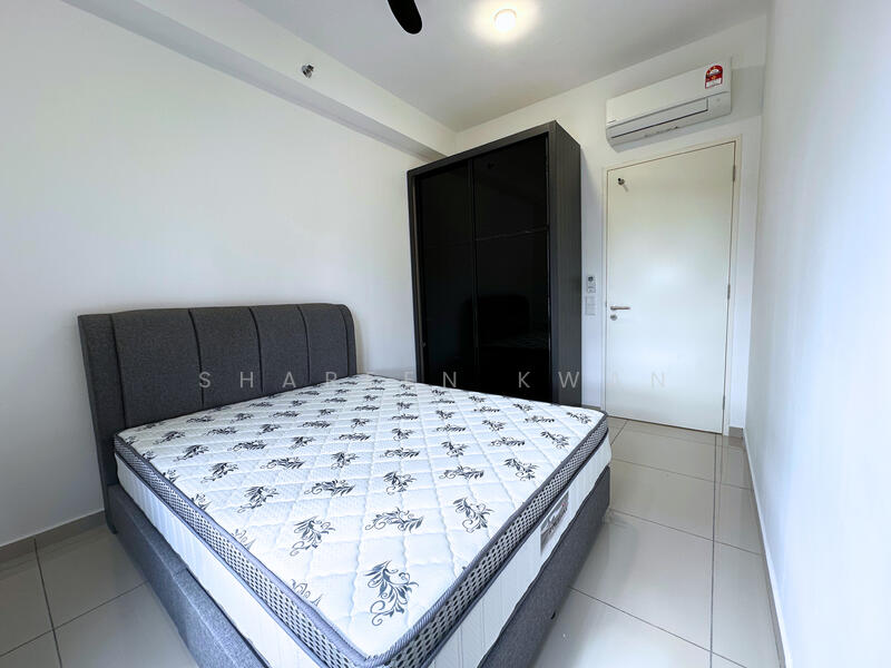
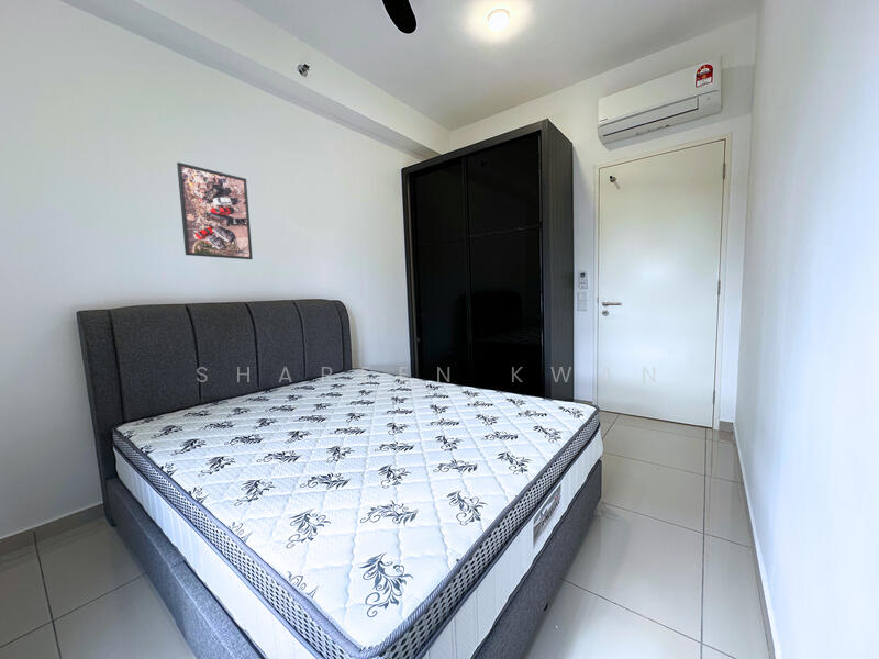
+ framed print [176,161,254,260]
